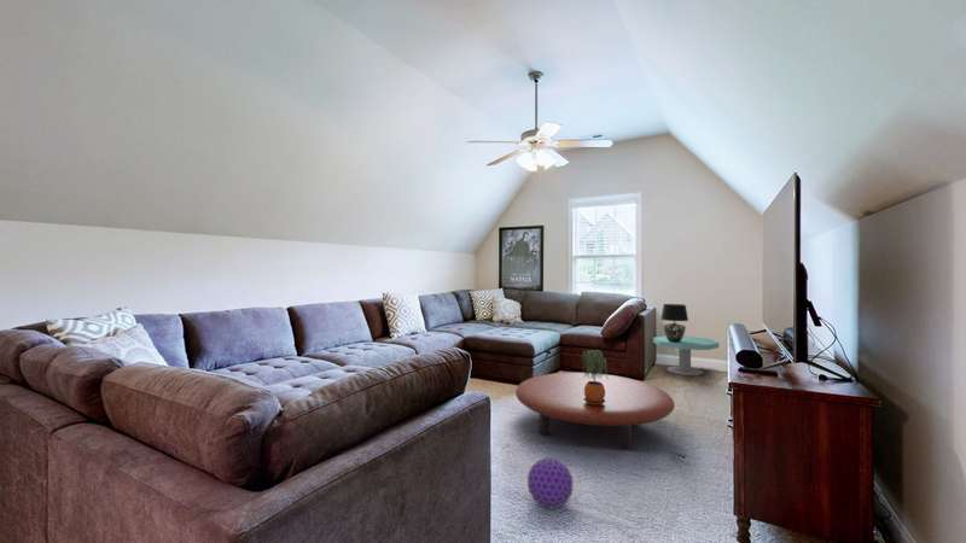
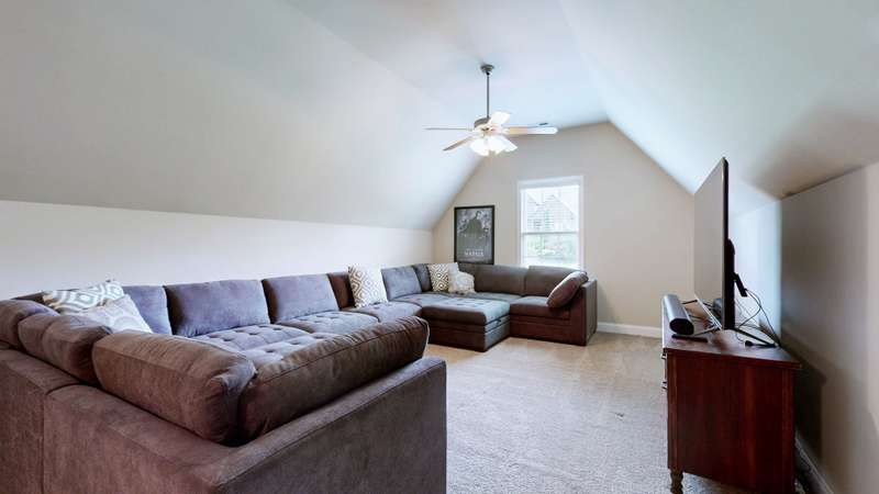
- side table [652,334,720,376]
- table lamp [659,303,689,343]
- potted plant [582,349,609,405]
- ball [526,456,575,509]
- coffee table [514,372,675,450]
